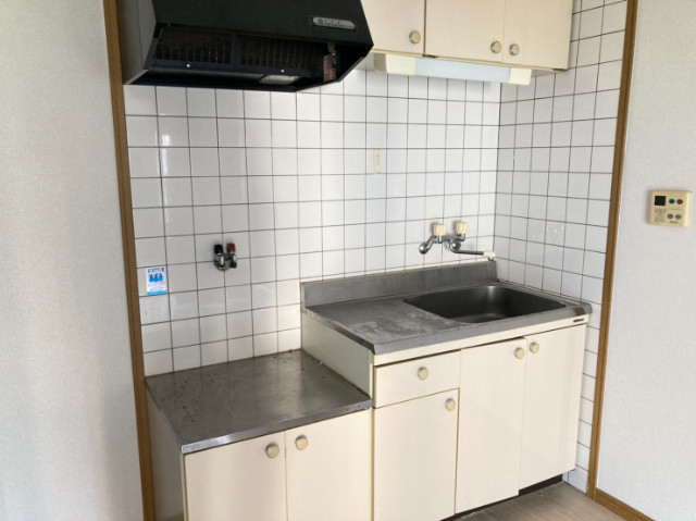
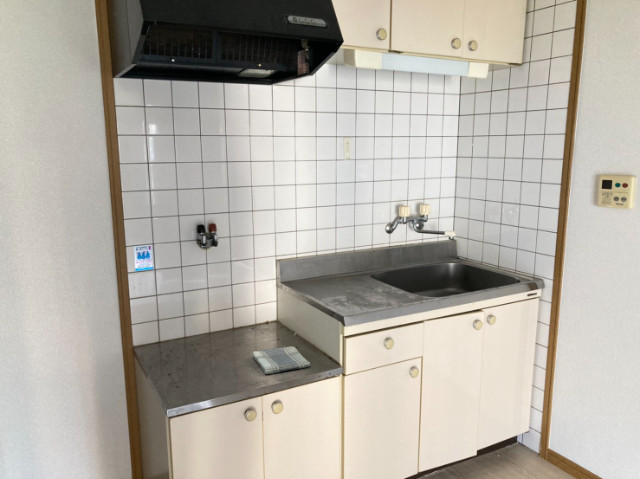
+ dish towel [252,346,312,375]
